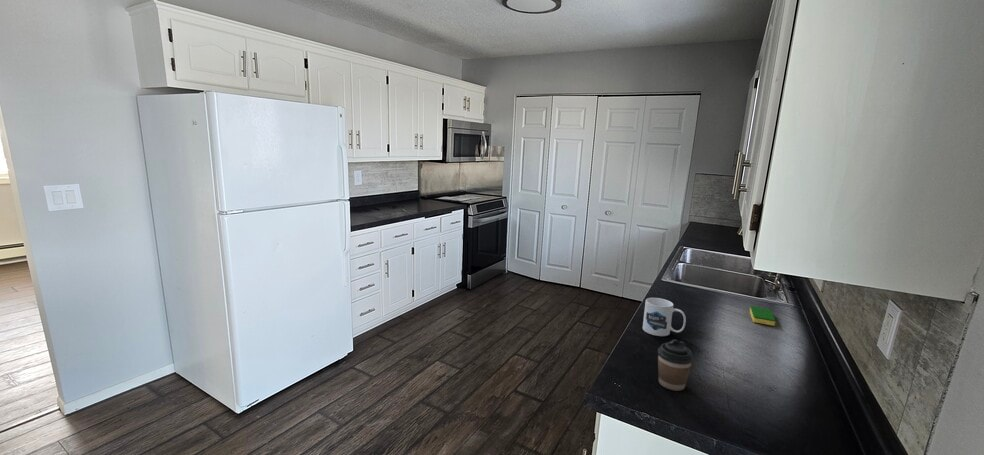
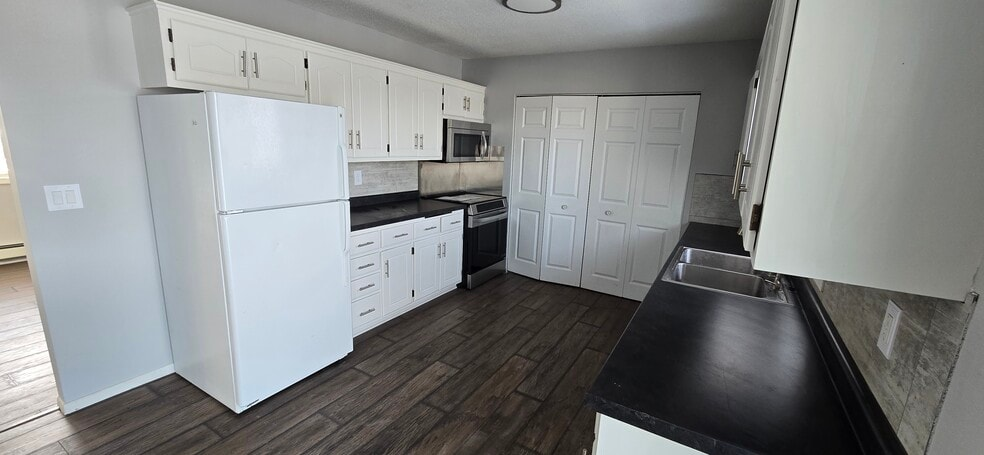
- mug [642,297,687,337]
- dish sponge [749,305,776,327]
- coffee cup [657,338,695,392]
